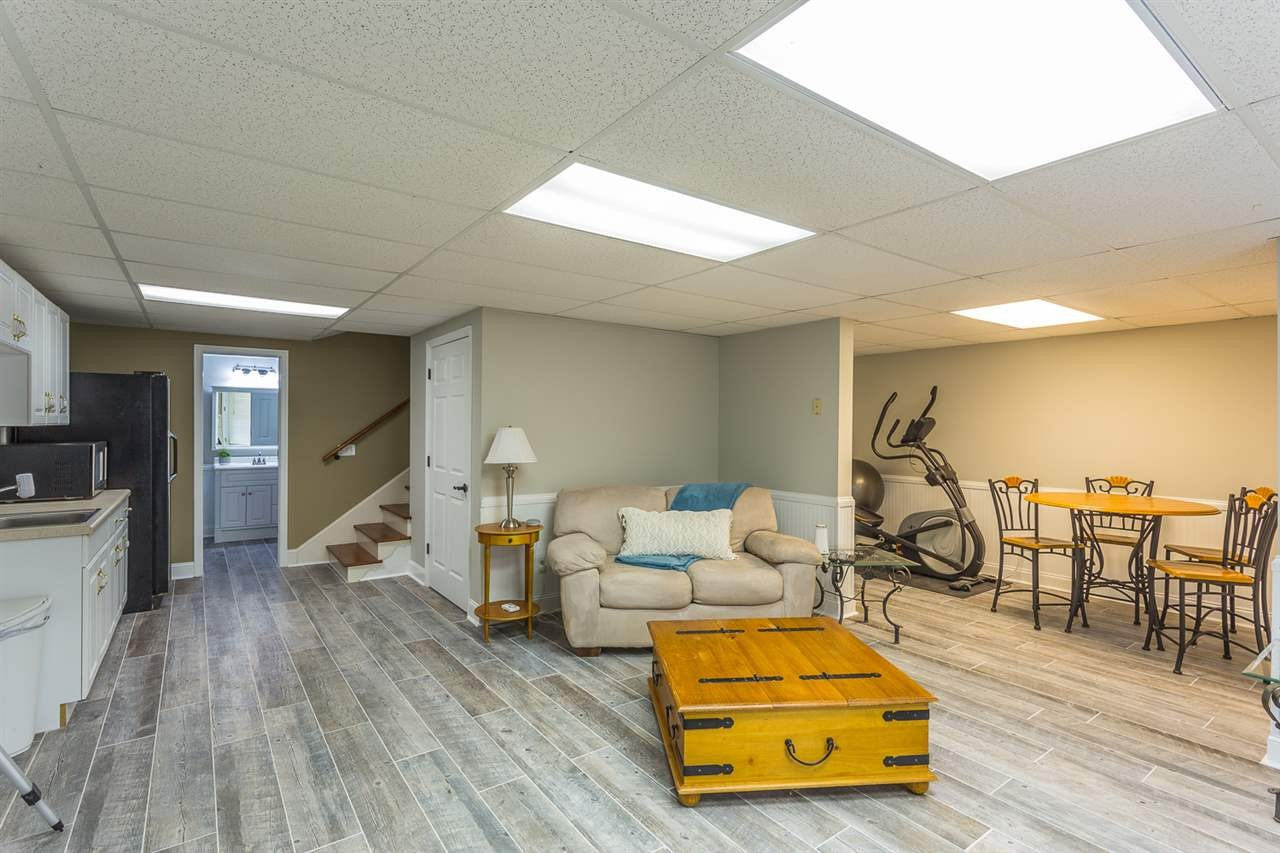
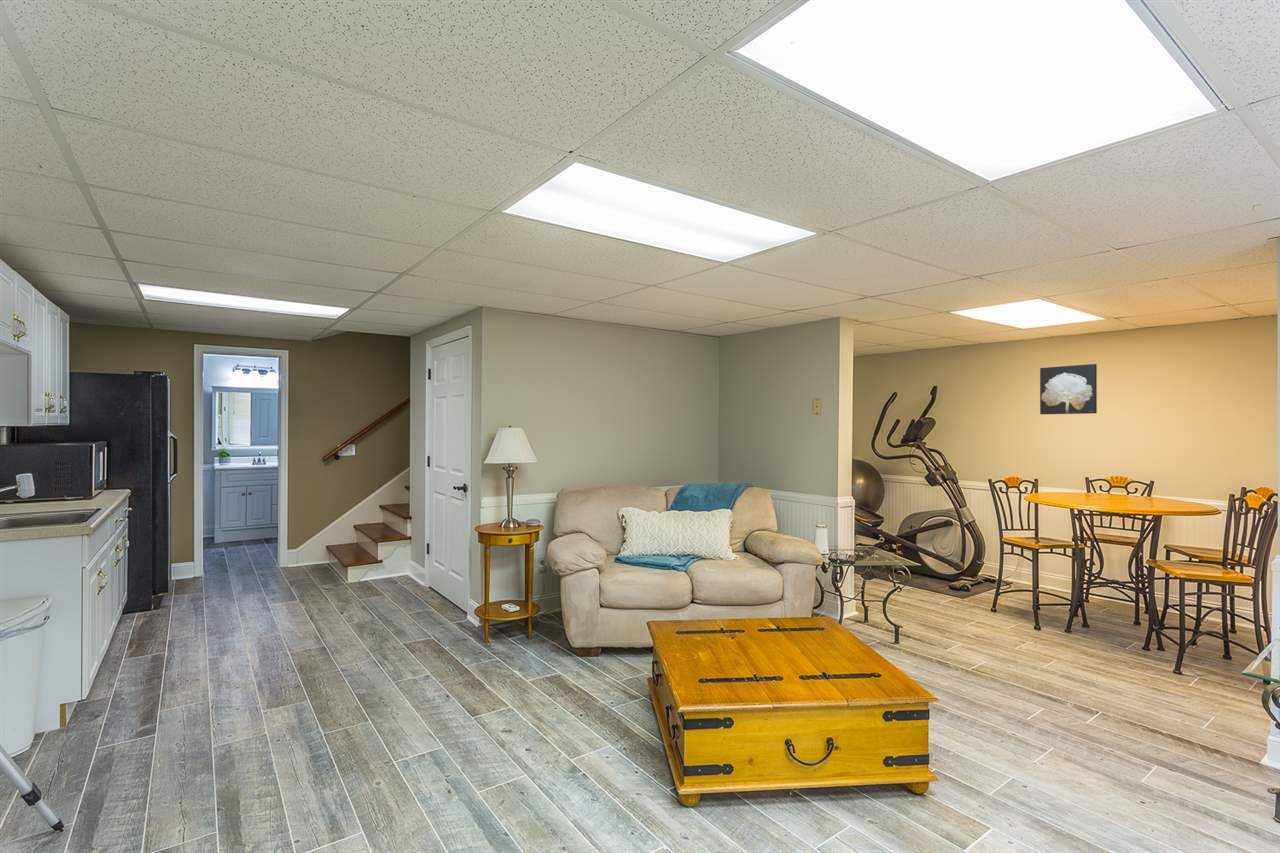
+ wall art [1039,363,1098,415]
